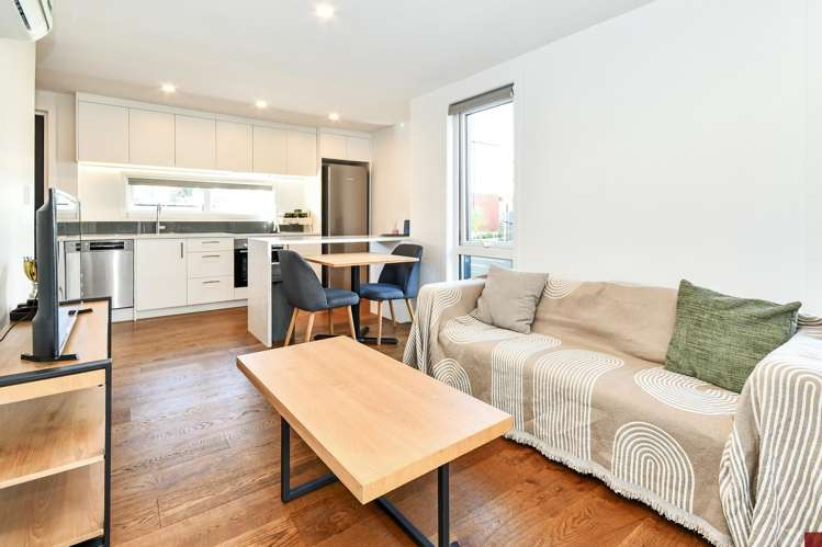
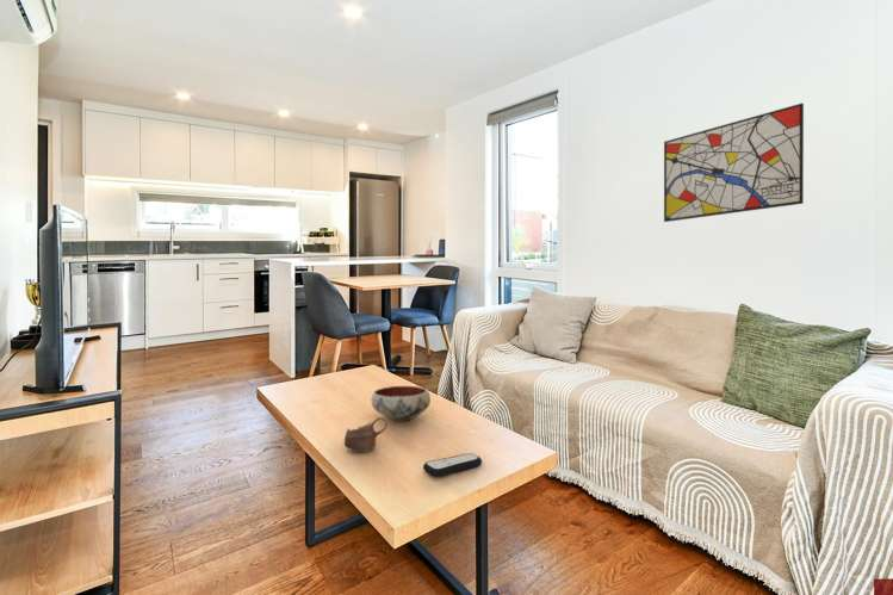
+ cup [343,416,389,453]
+ remote control [422,452,483,478]
+ bowl [371,385,432,422]
+ wall art [663,103,805,223]
